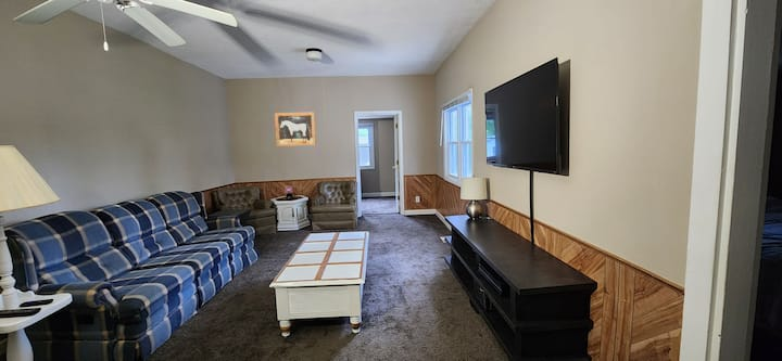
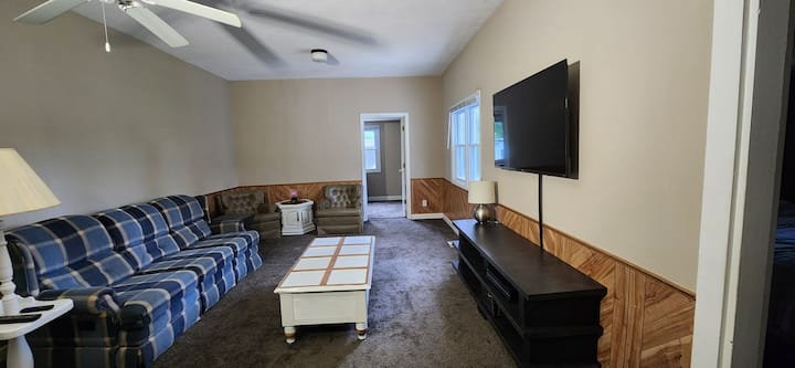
- wall art [274,111,317,147]
